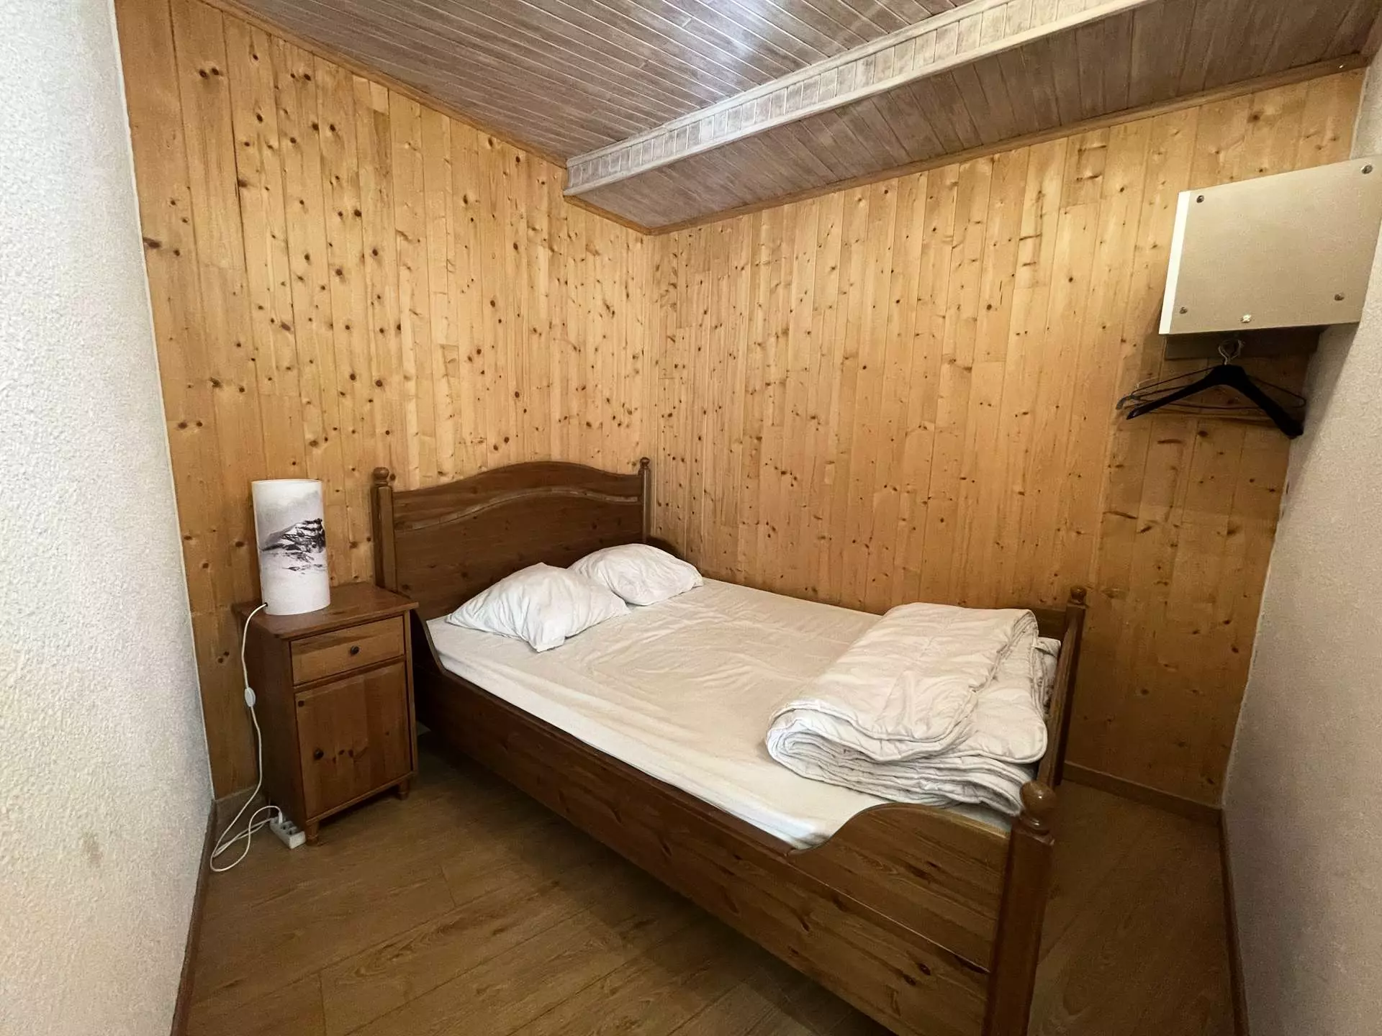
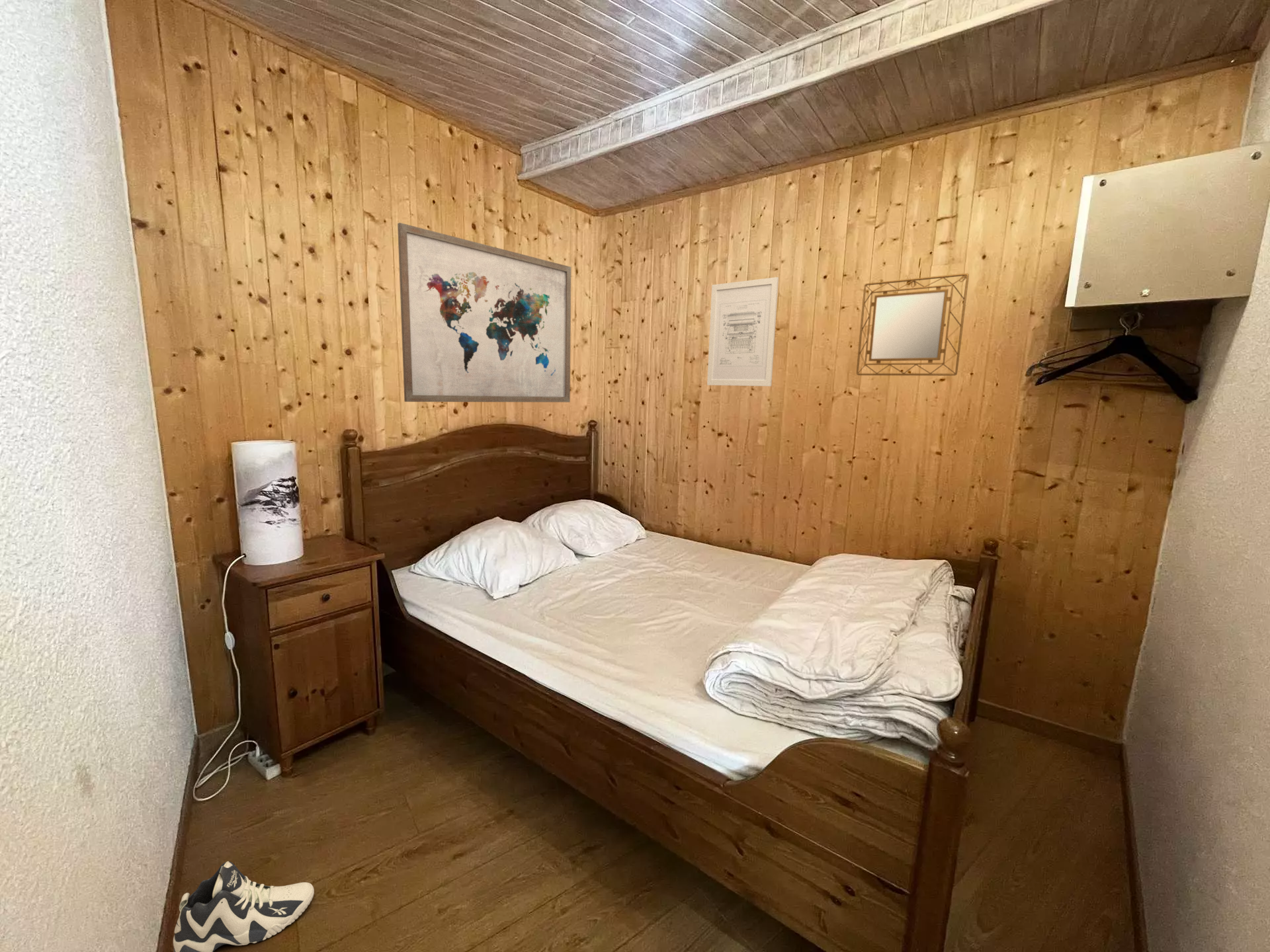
+ wall art [397,222,572,403]
+ wall art [706,276,779,387]
+ home mirror [856,272,970,376]
+ sneaker [173,861,315,952]
